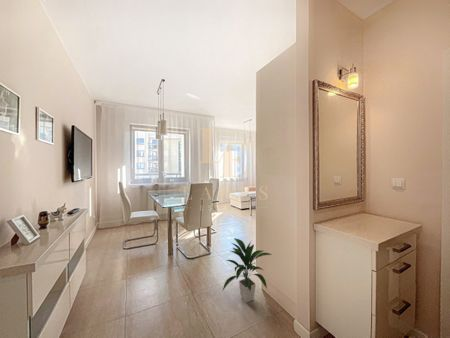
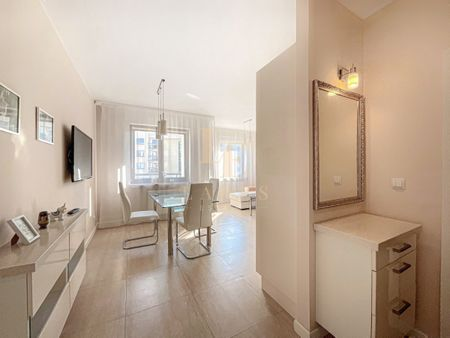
- indoor plant [221,237,273,303]
